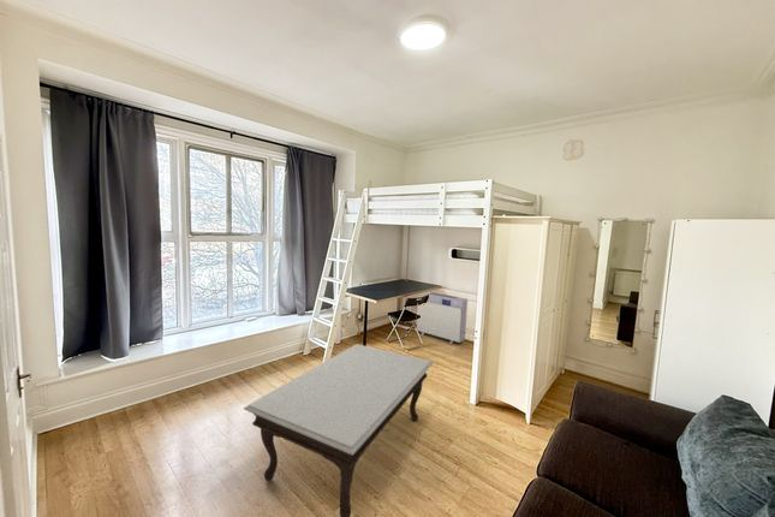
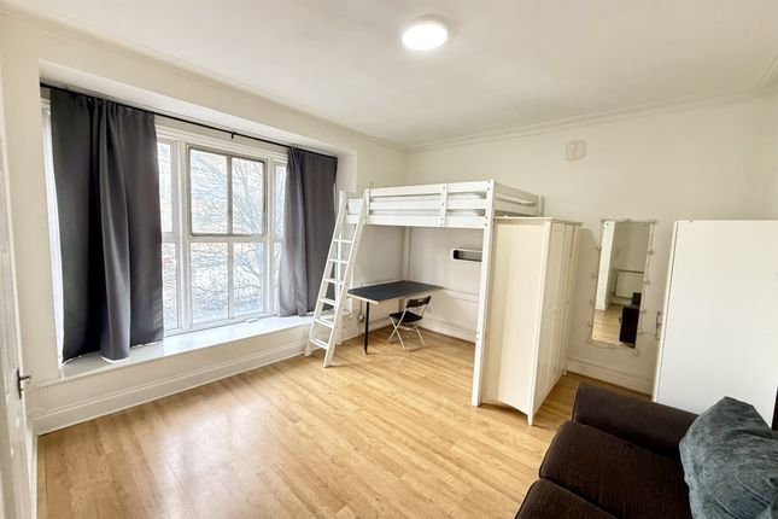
- air purifier [416,291,469,345]
- coffee table [243,343,435,517]
